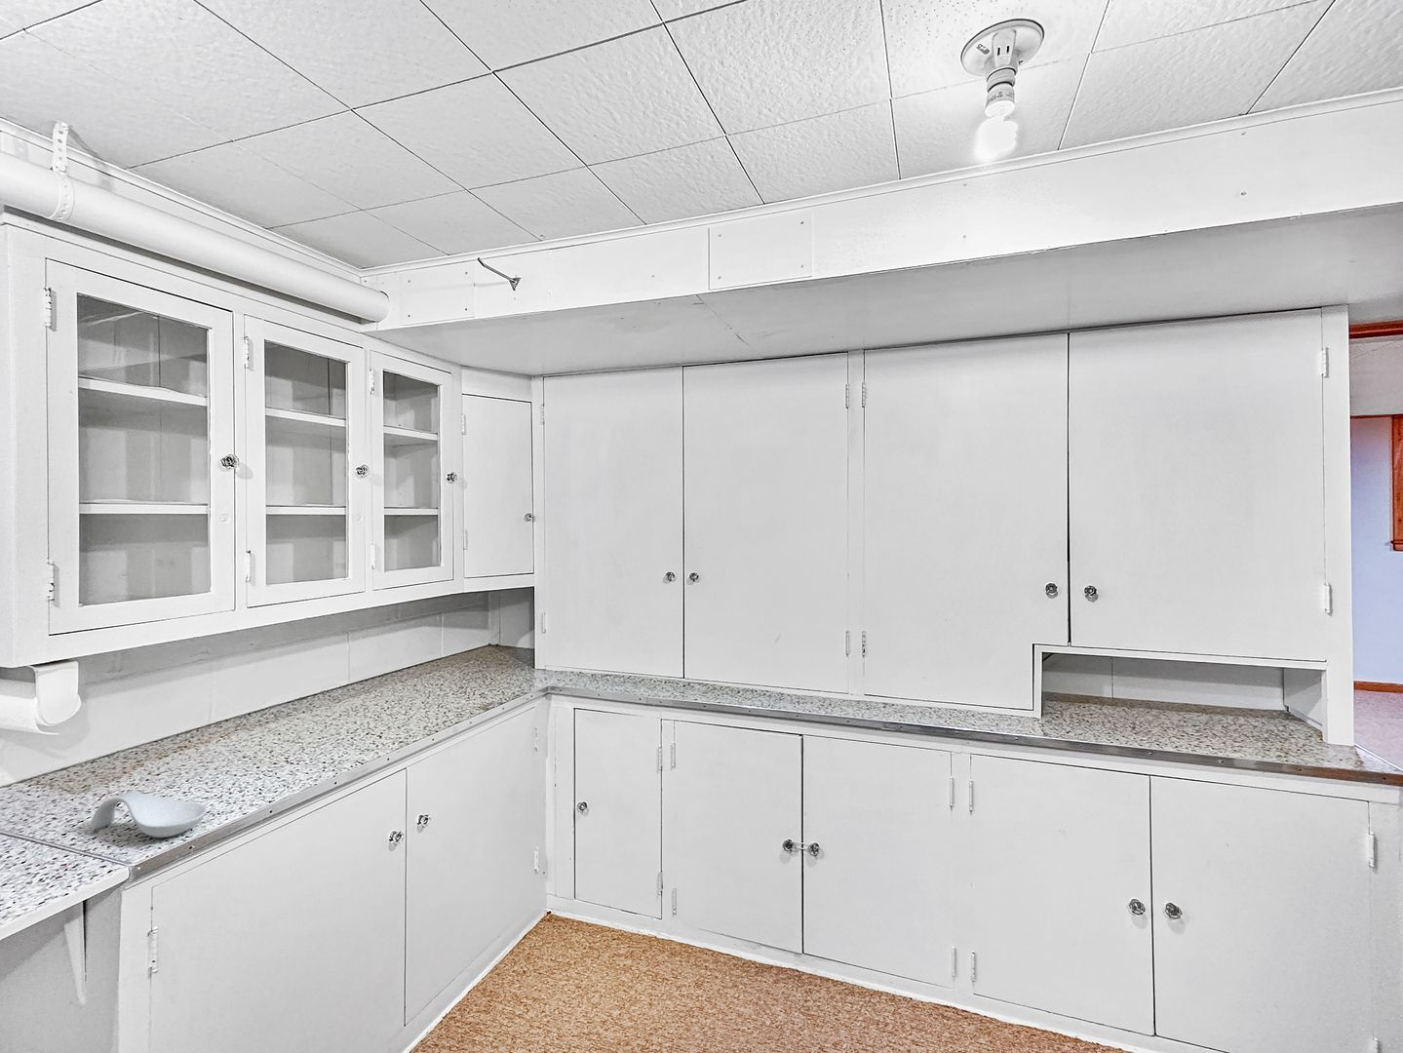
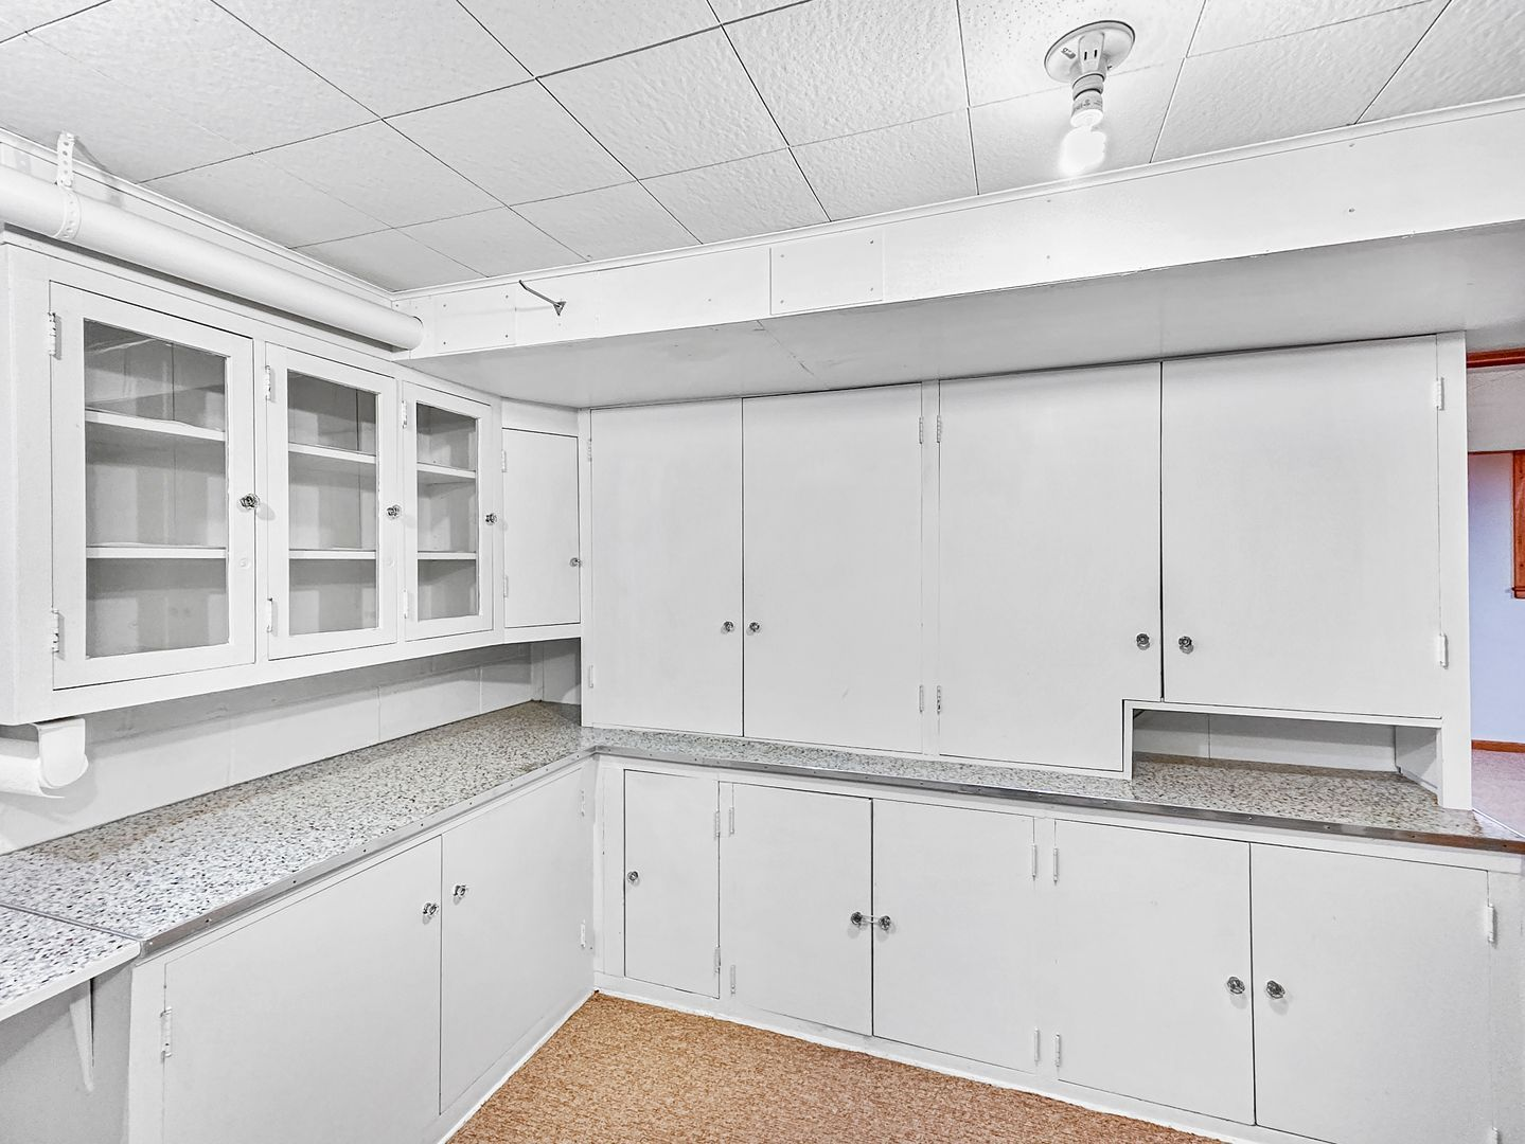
- spoon rest [90,792,209,838]
